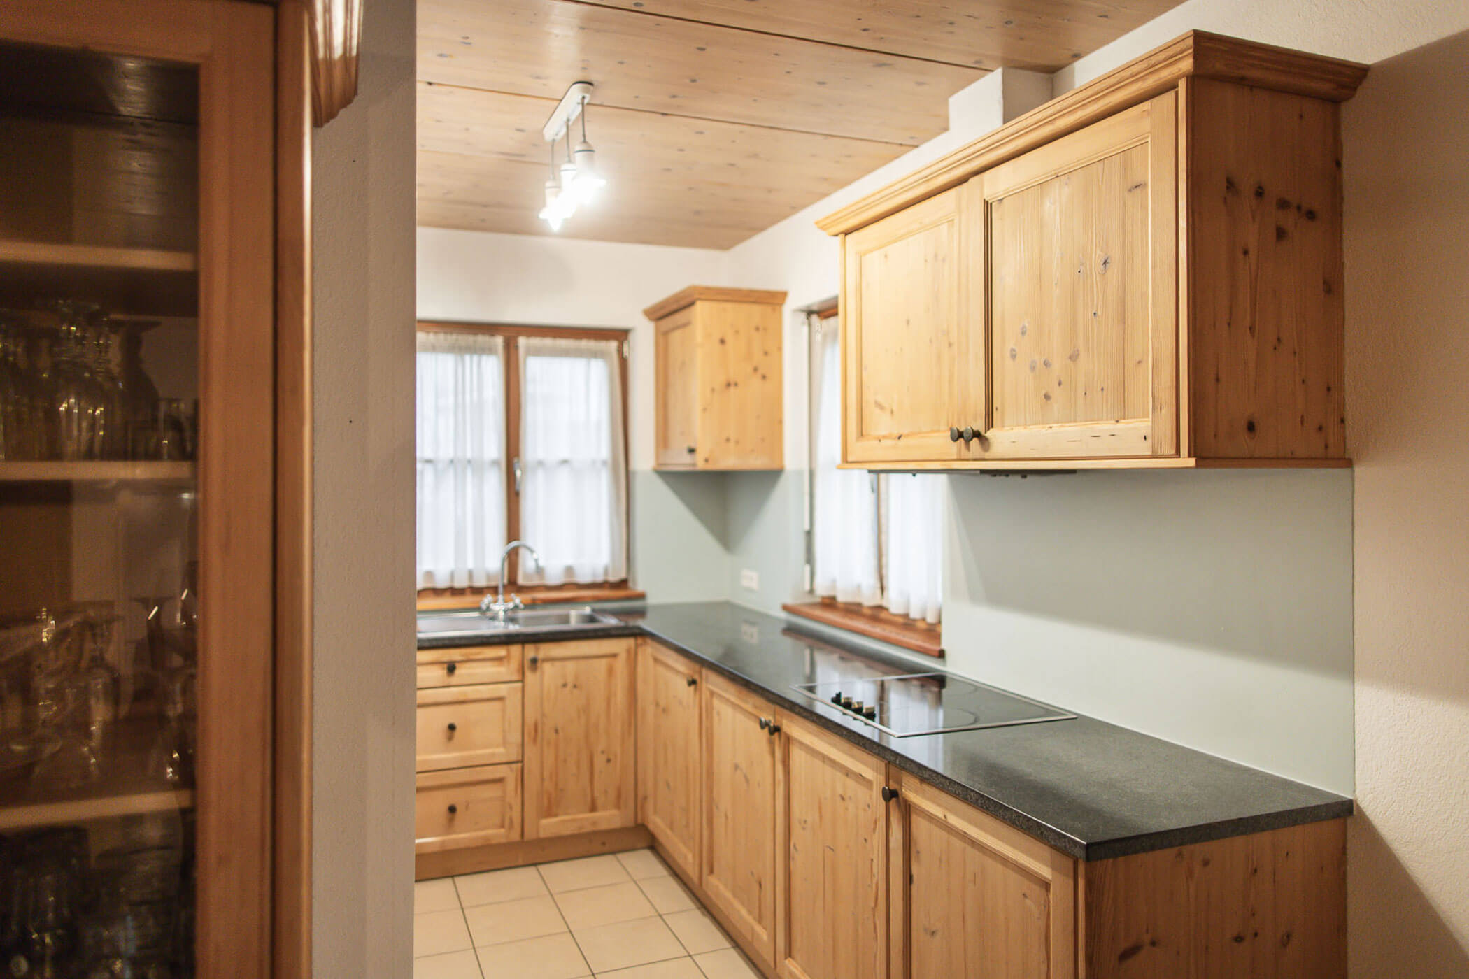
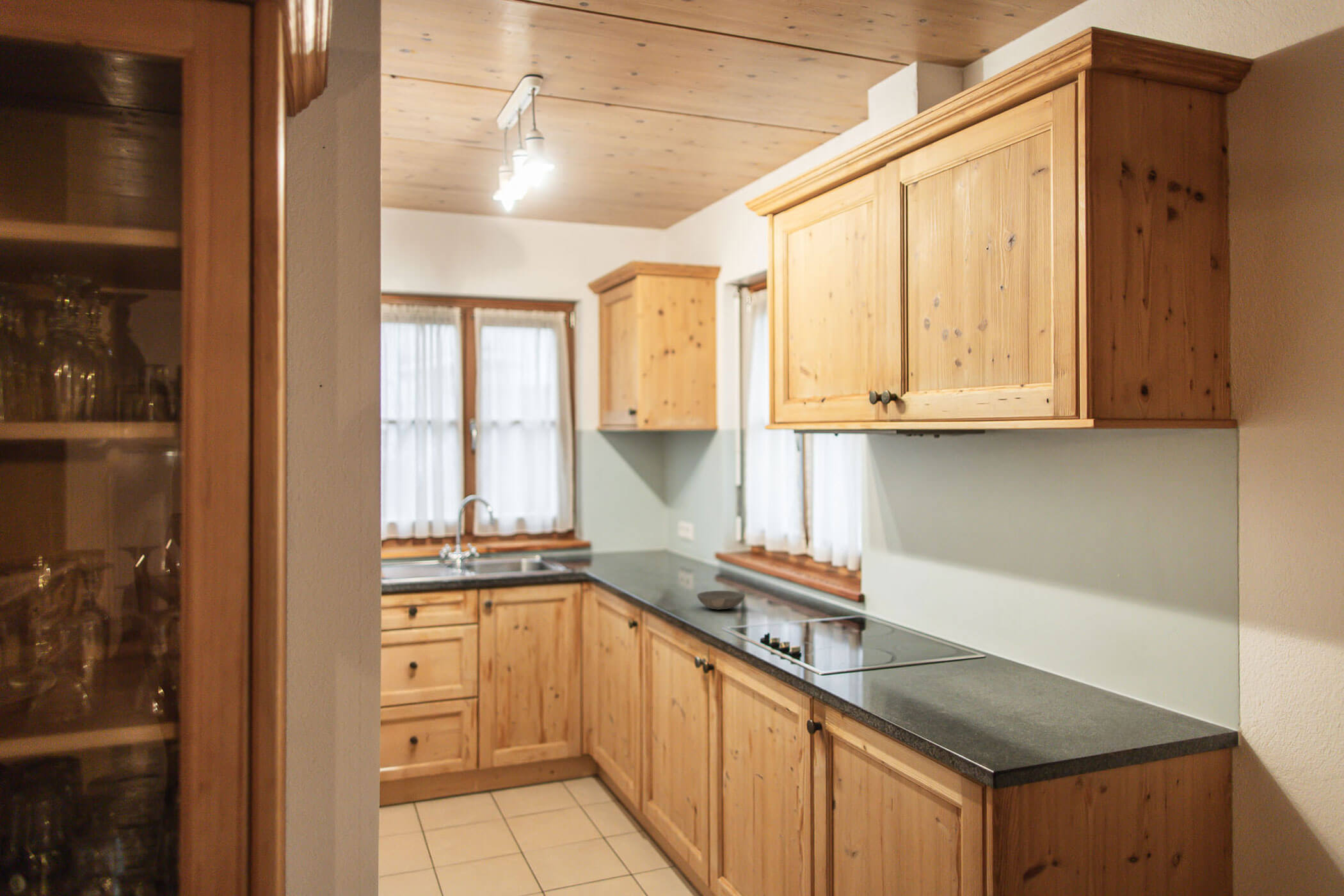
+ bowl [696,590,746,611]
